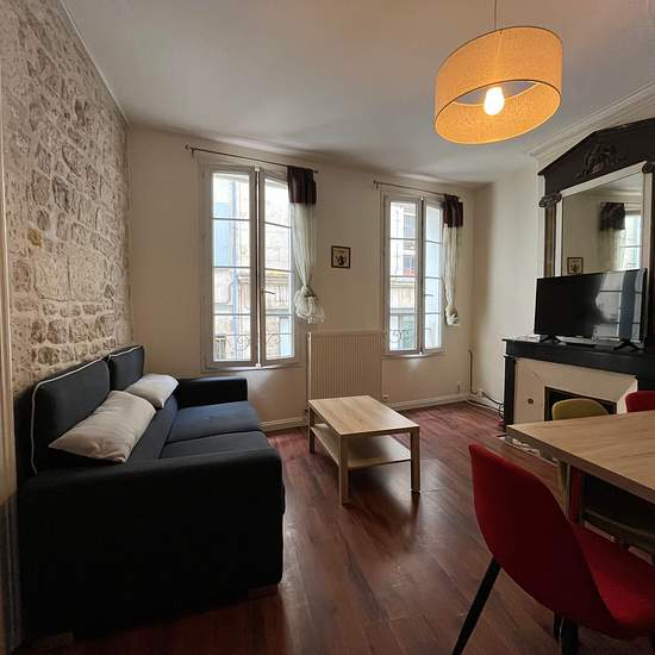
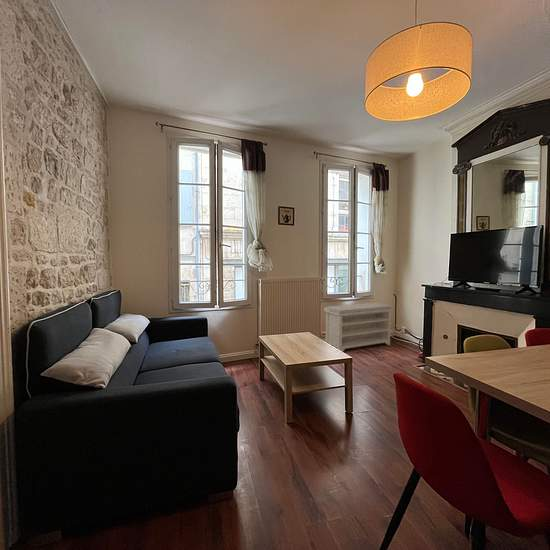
+ bench [323,302,395,352]
